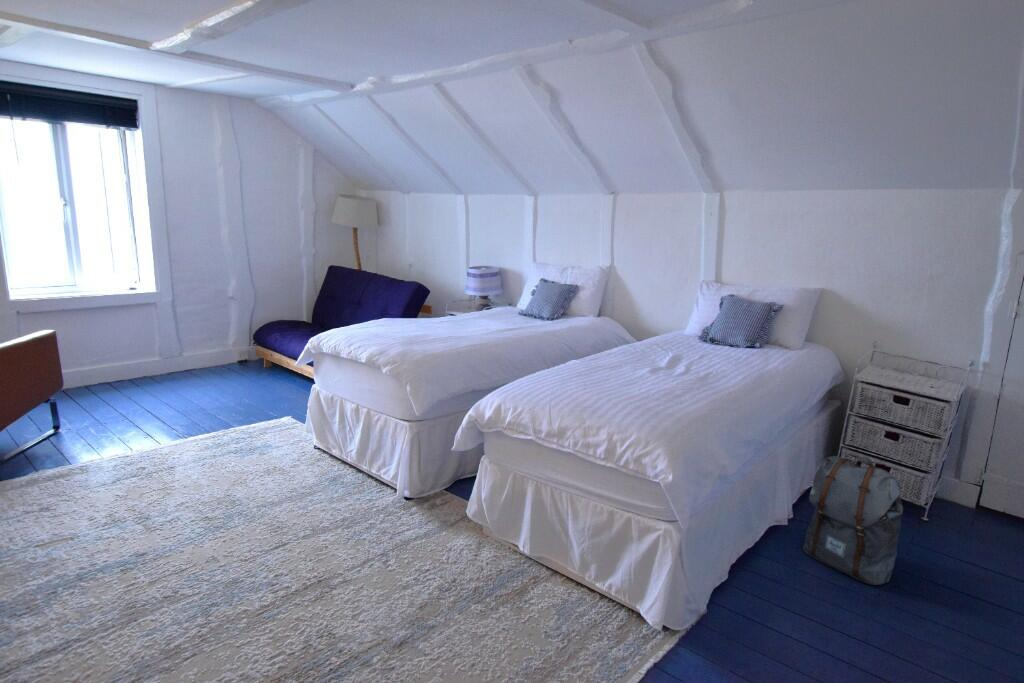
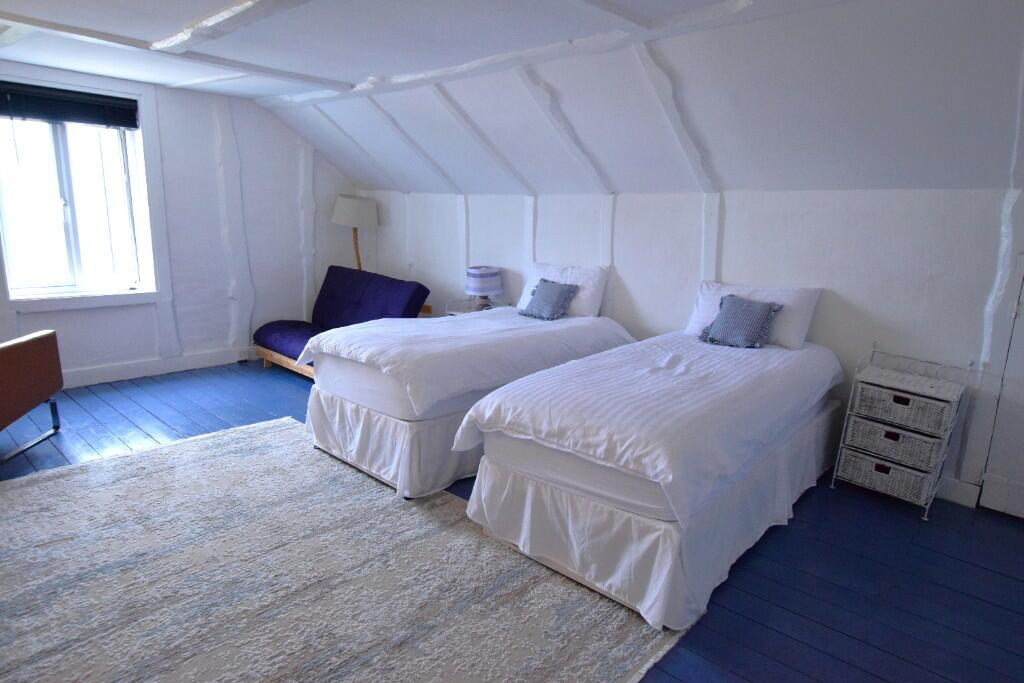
- backpack [802,455,904,586]
